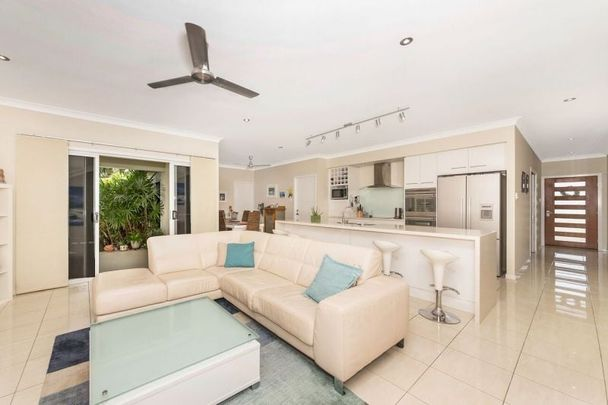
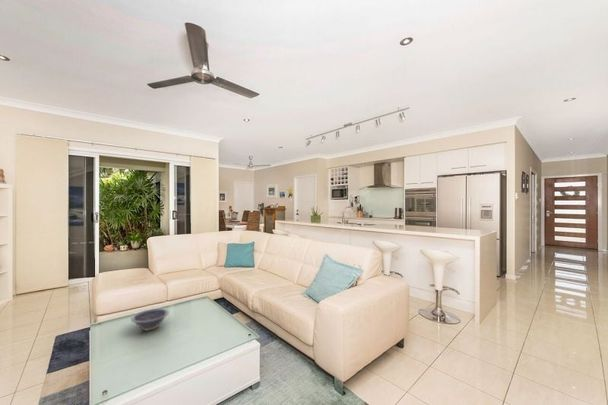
+ decorative bowl [130,308,170,332]
